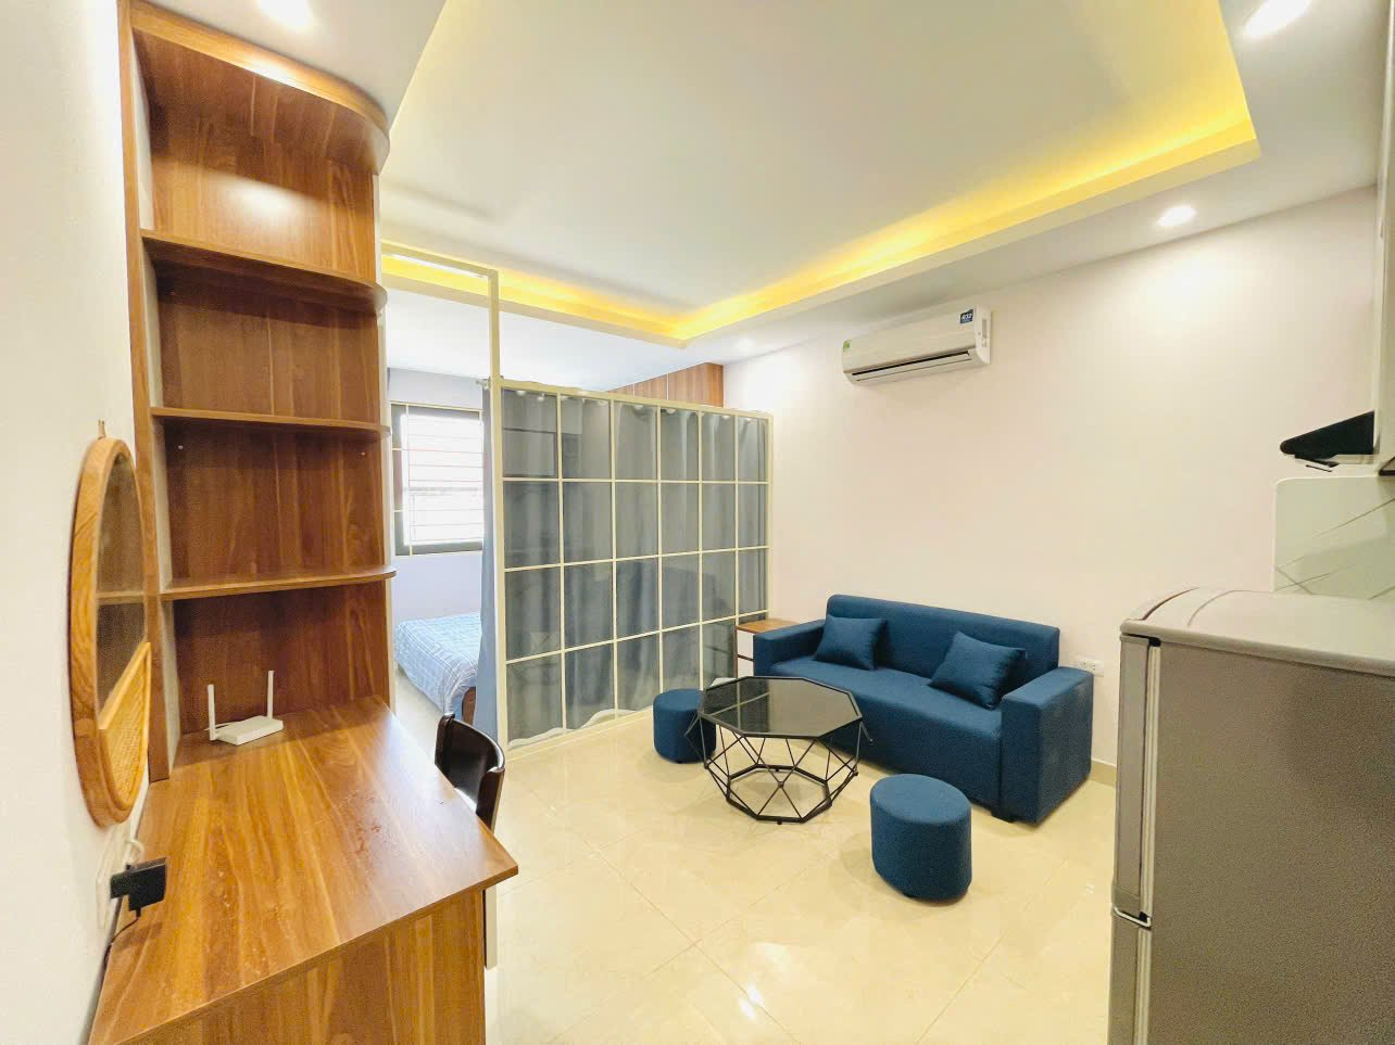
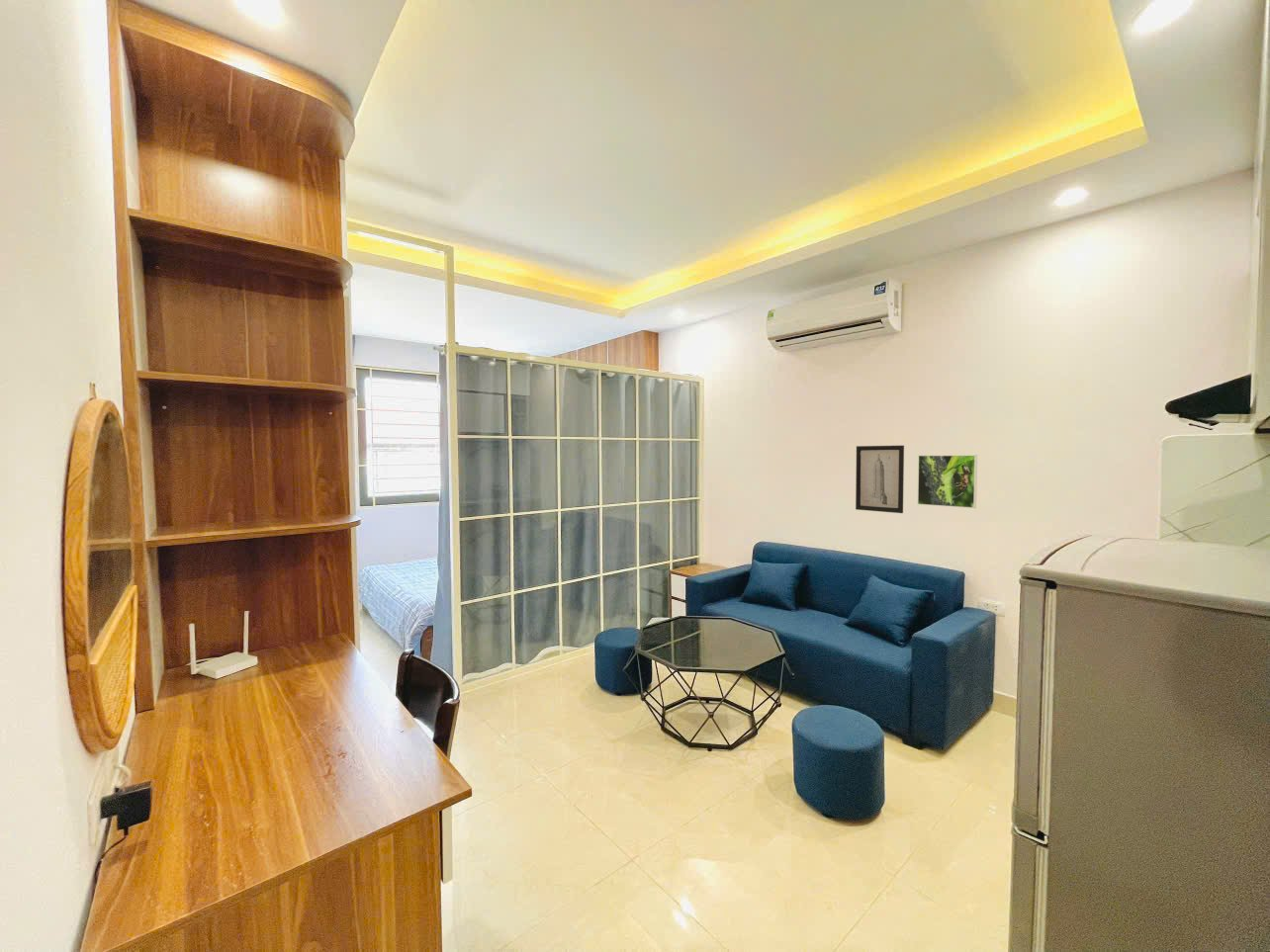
+ wall art [855,445,905,514]
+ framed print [917,454,978,509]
